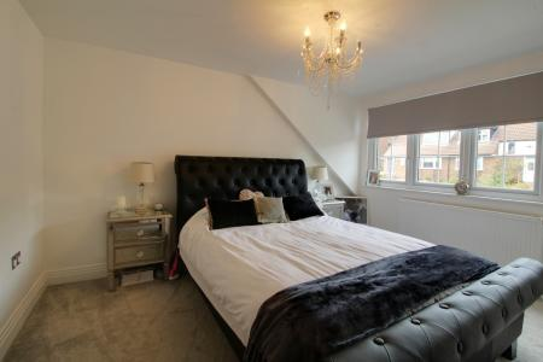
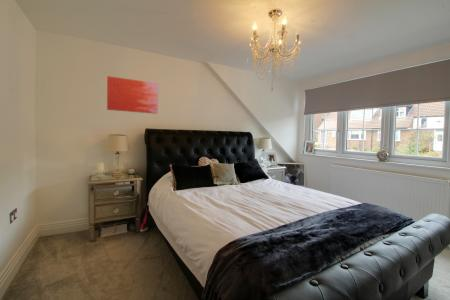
+ wall art [106,75,159,115]
